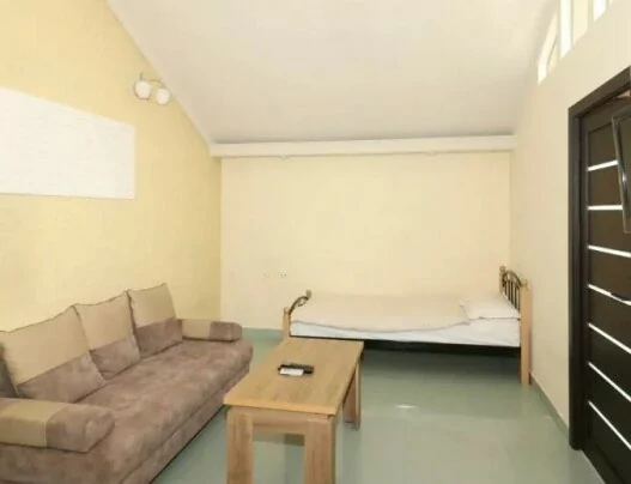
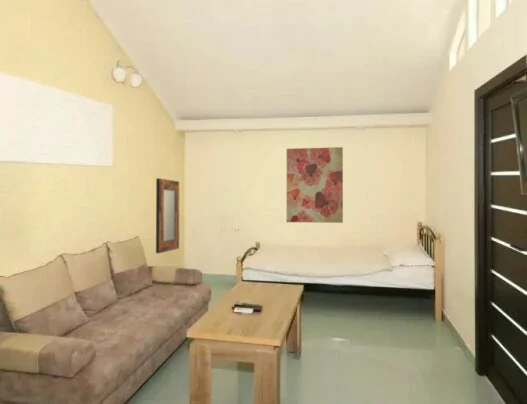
+ home mirror [155,177,180,254]
+ wall art [286,146,344,224]
